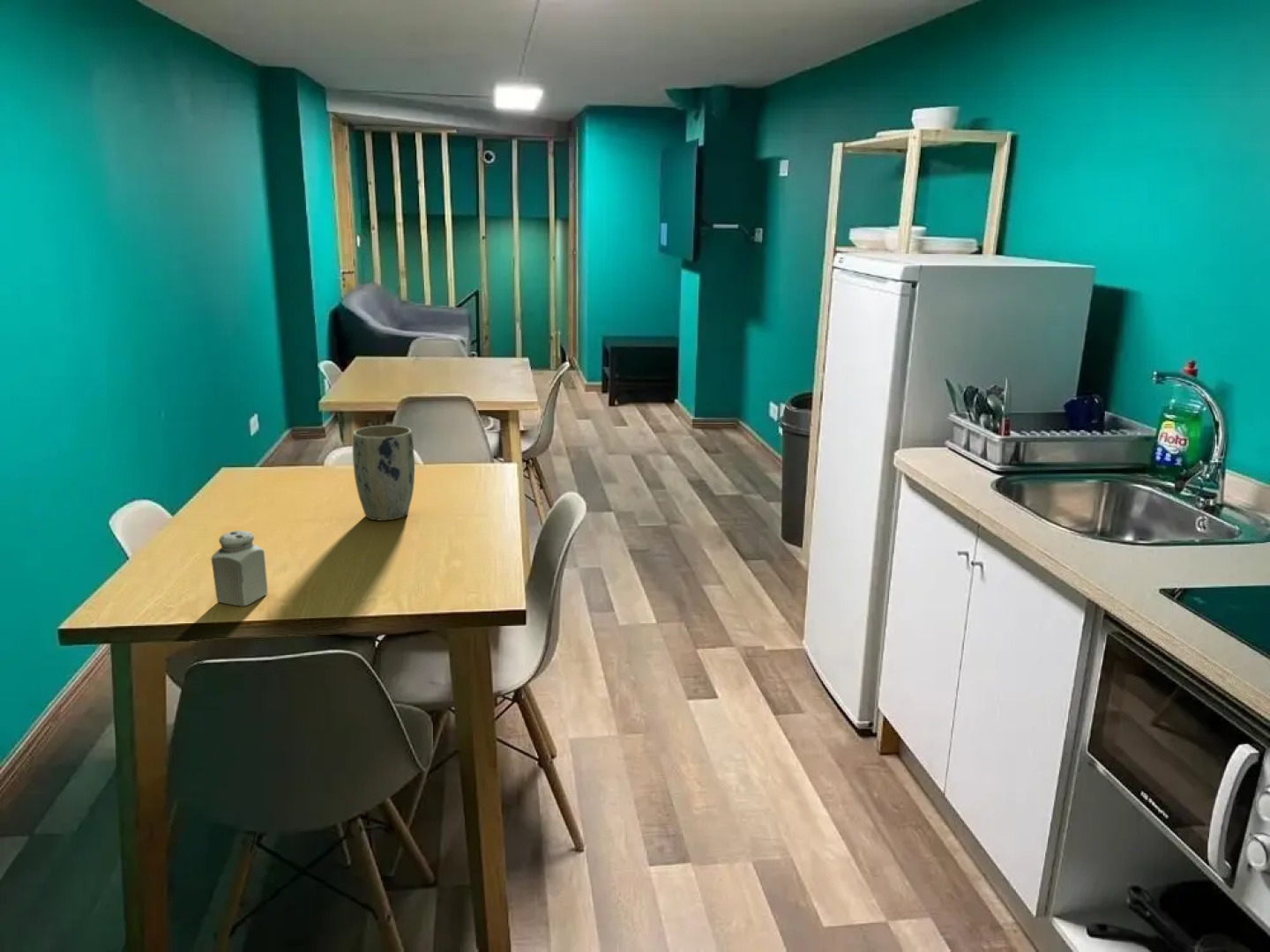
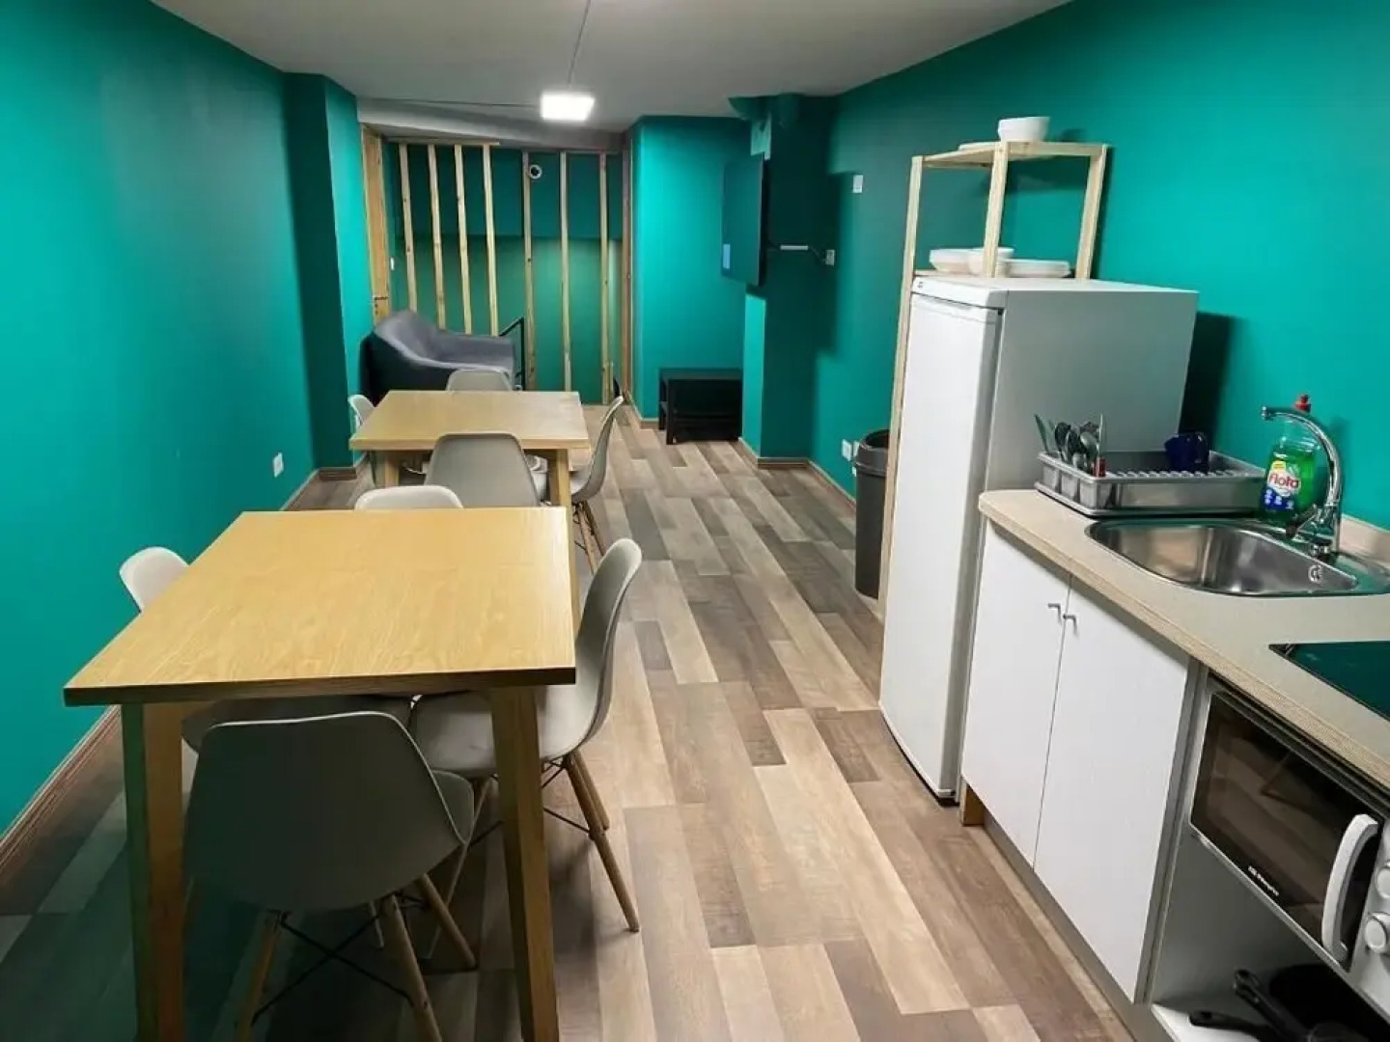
- plant pot [352,424,415,522]
- salt shaker [211,530,268,606]
